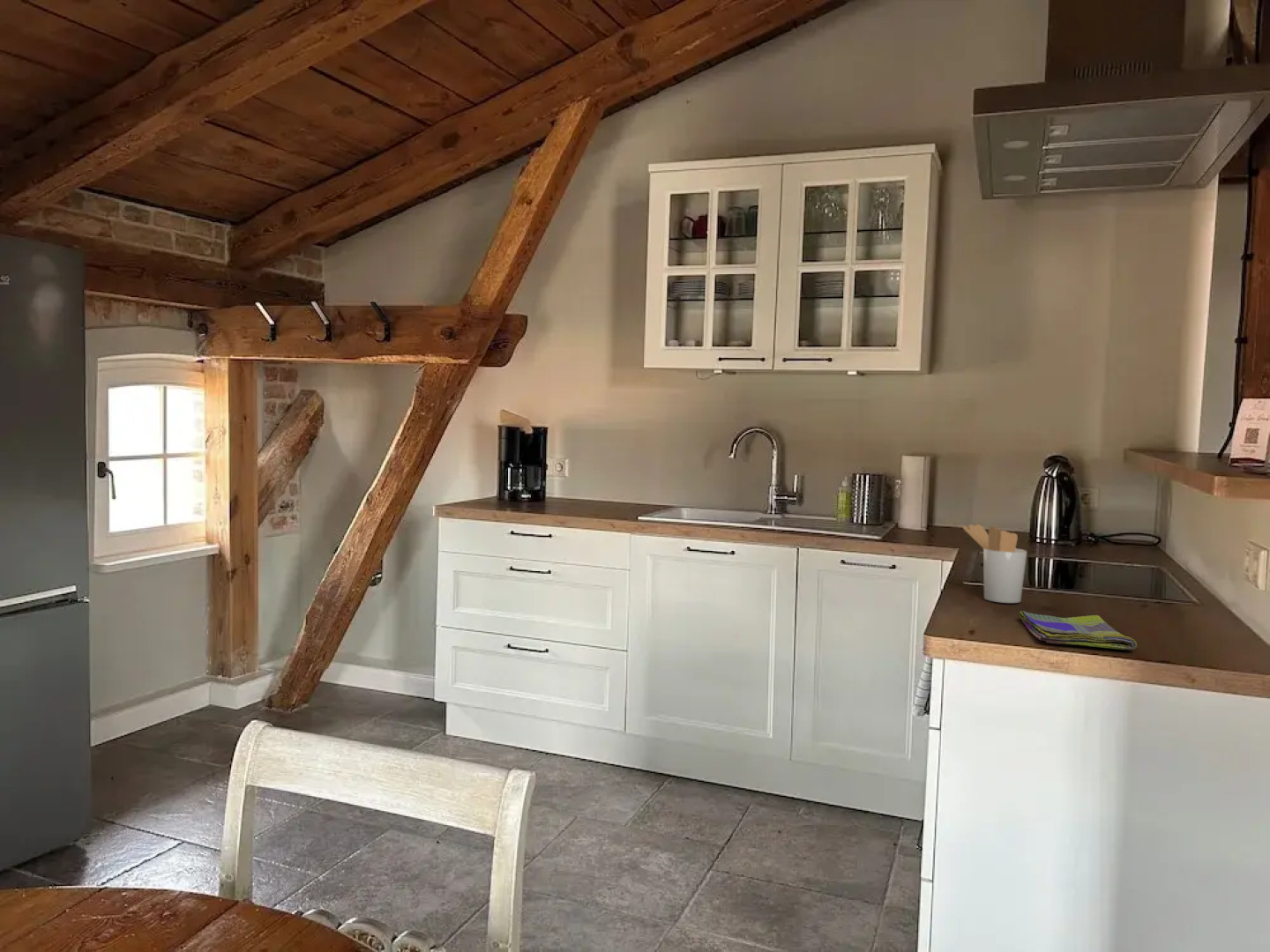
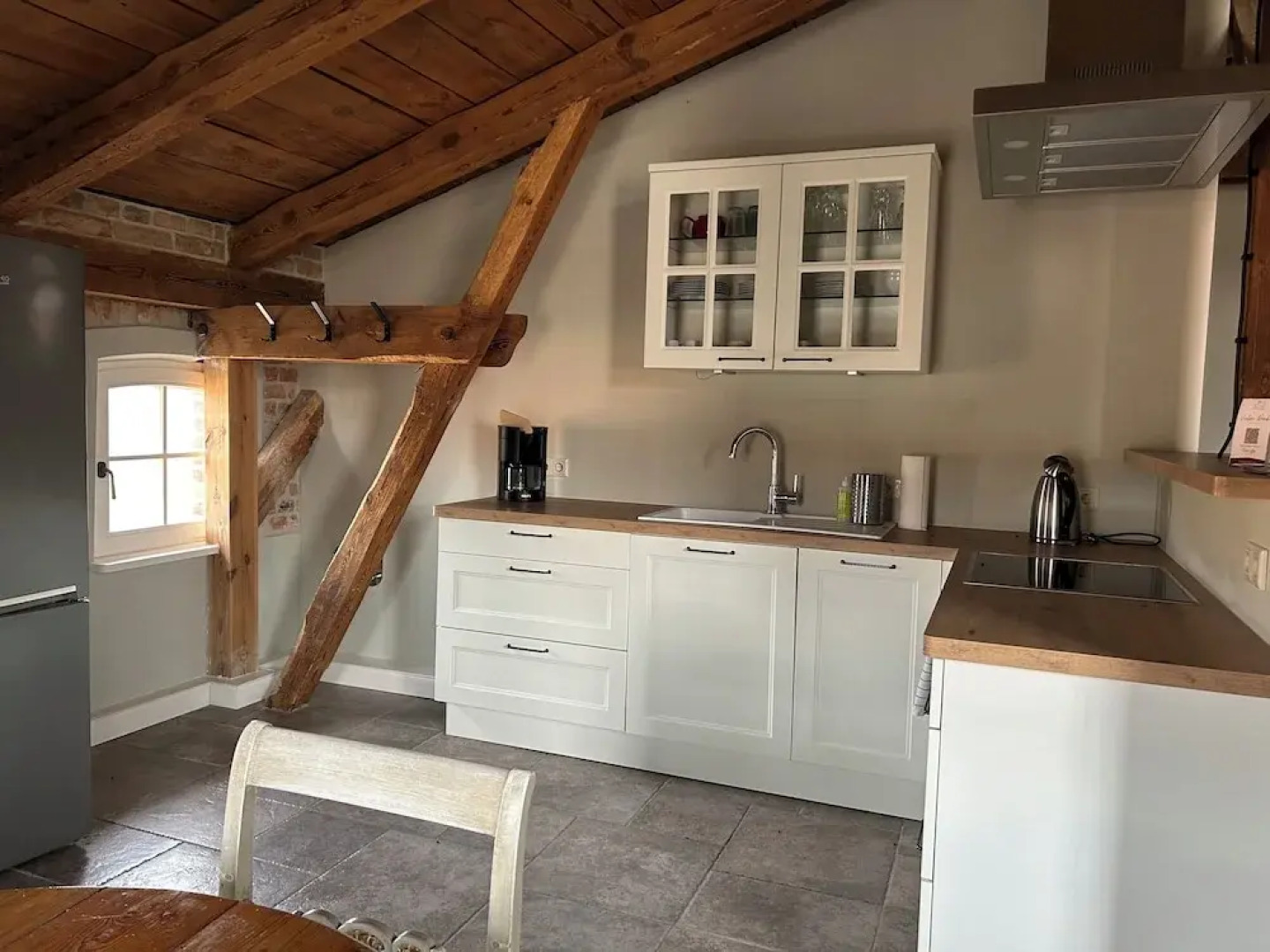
- dish towel [1019,610,1138,651]
- utensil holder [961,524,1027,604]
